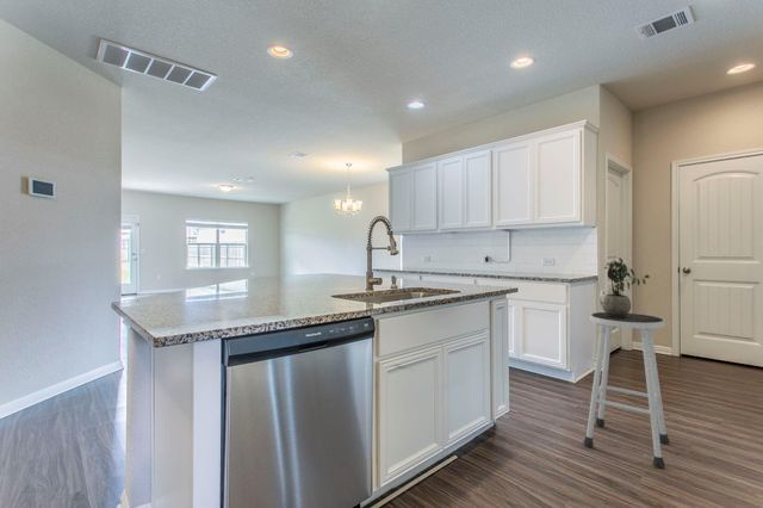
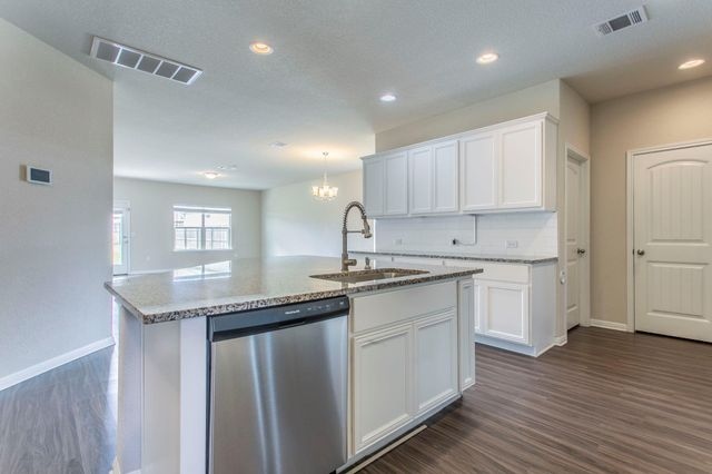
- stool [582,311,670,469]
- potted plant [601,256,651,318]
